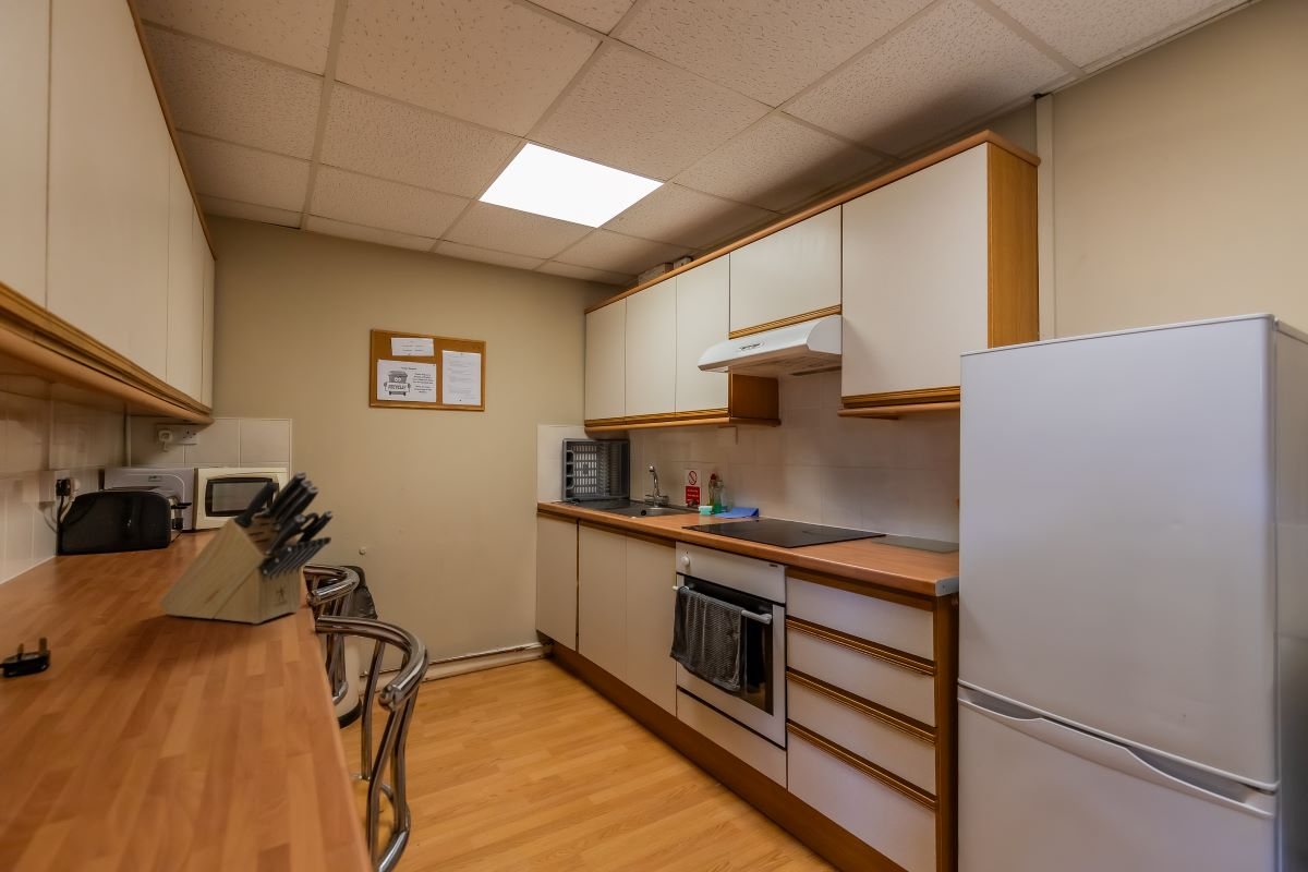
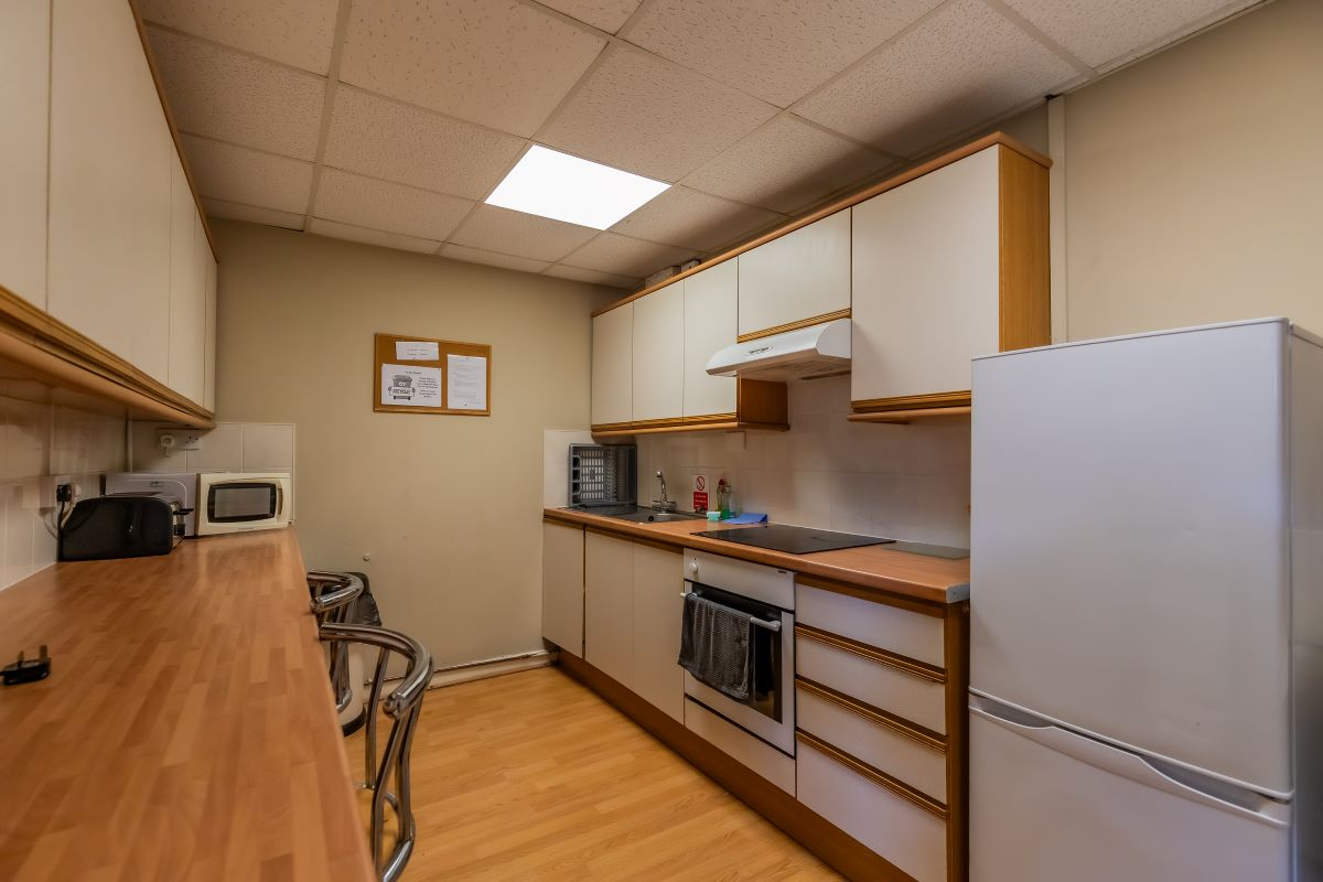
- knife block [158,470,335,625]
